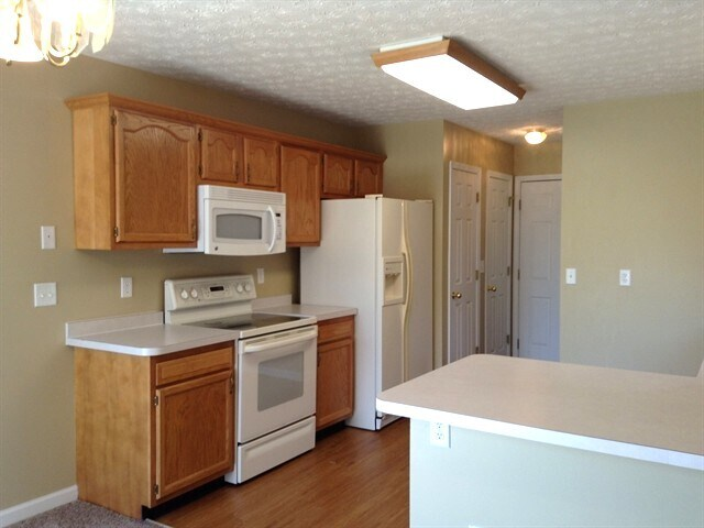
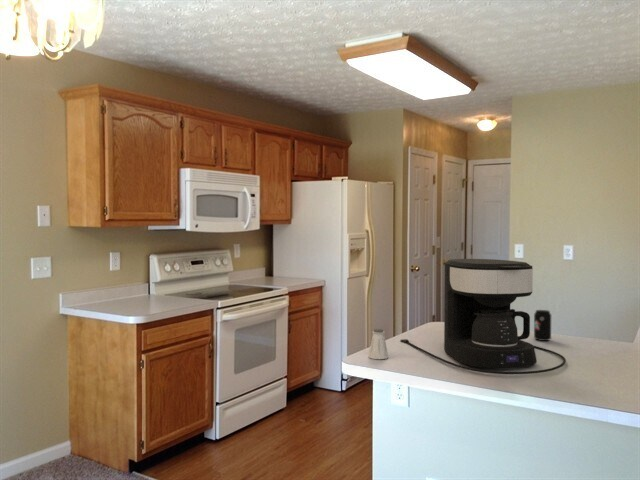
+ coffee maker [399,258,567,375]
+ saltshaker [368,328,389,360]
+ beverage can [533,309,552,342]
